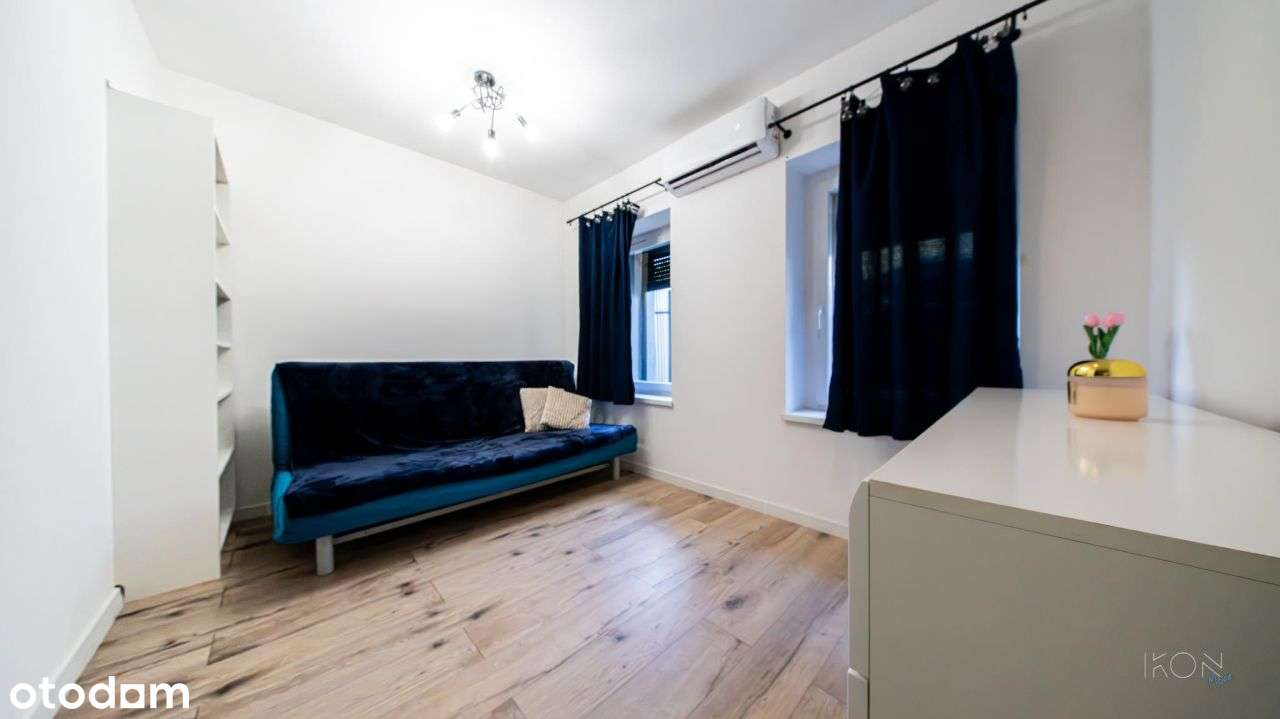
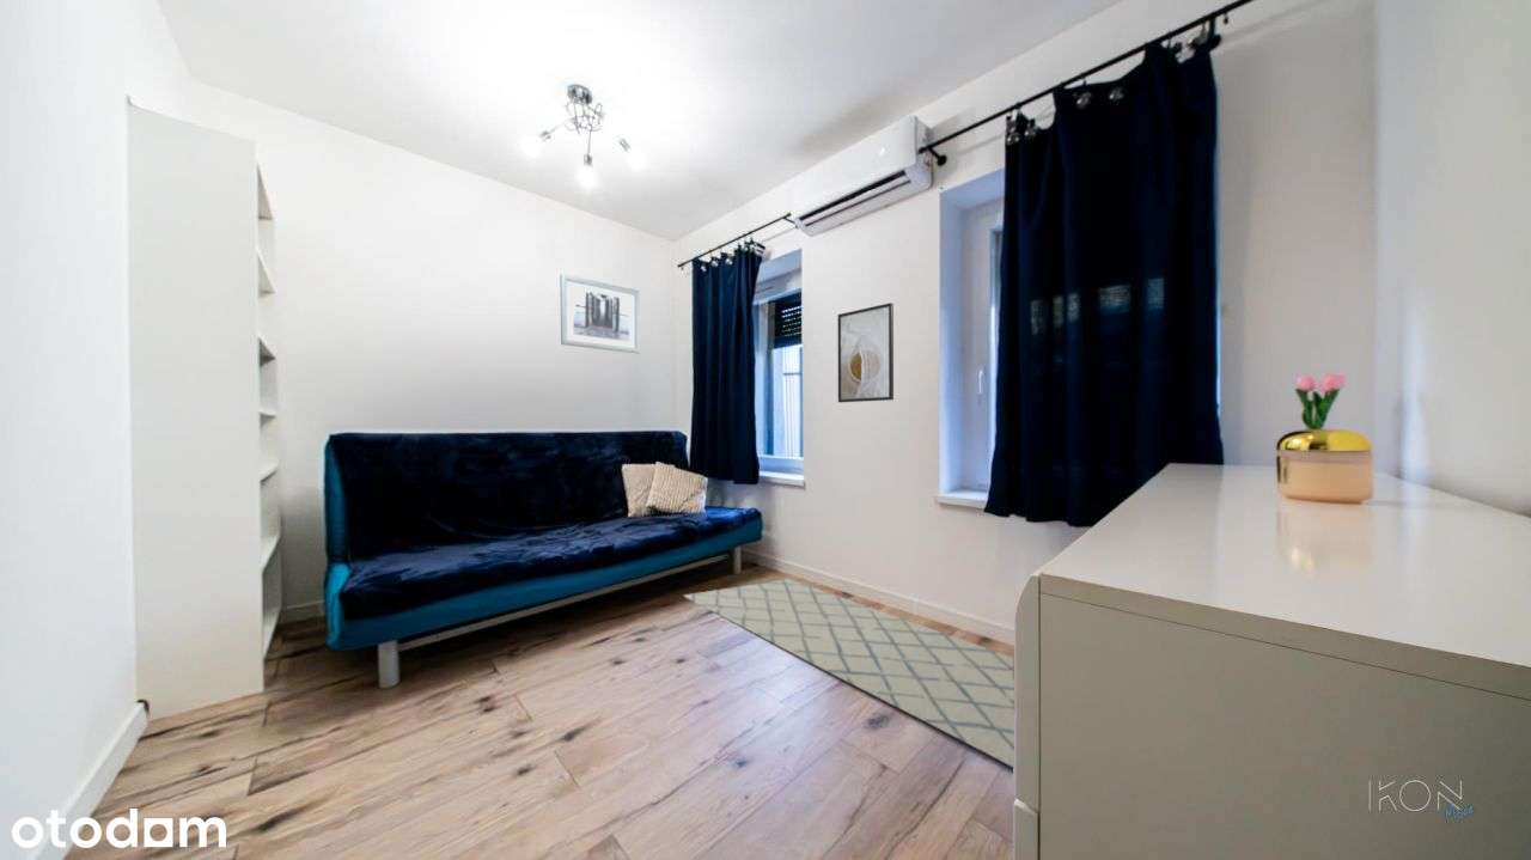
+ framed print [837,301,895,403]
+ wall art [560,273,641,354]
+ rug [683,578,1015,769]
